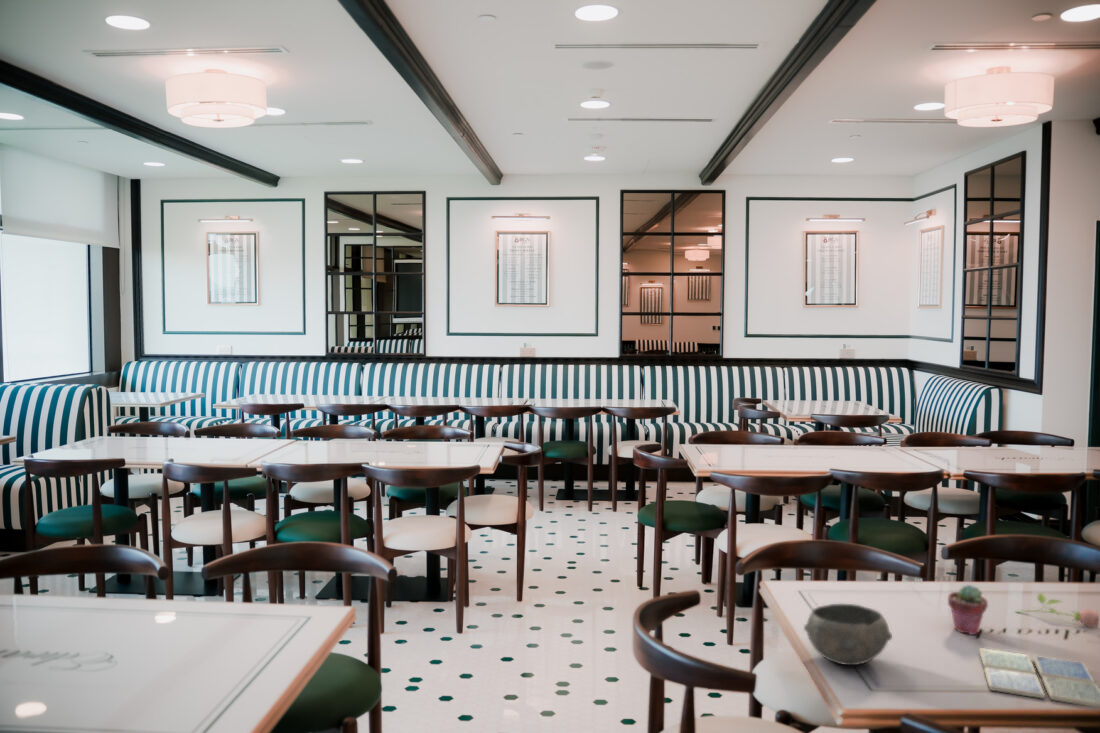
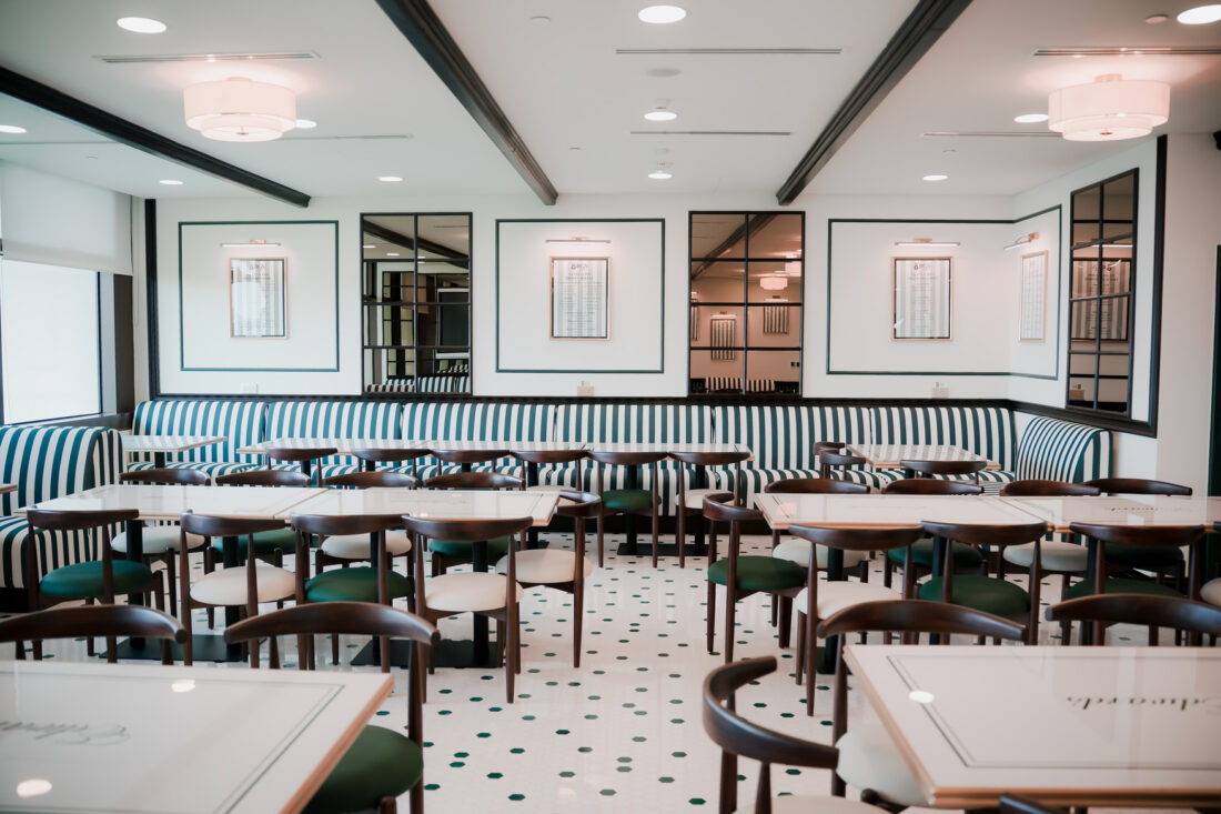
- flower [1014,592,1100,629]
- drink coaster [978,647,1100,709]
- potted succulent [947,584,989,636]
- bowl [803,603,893,666]
